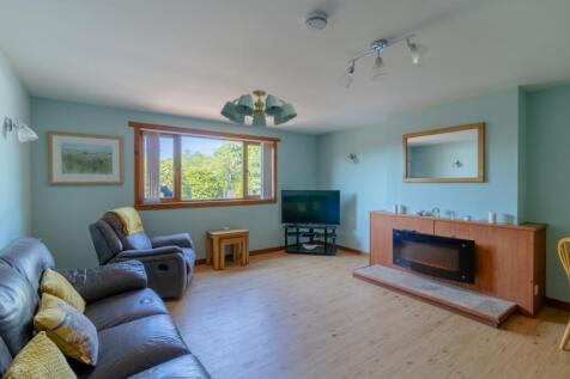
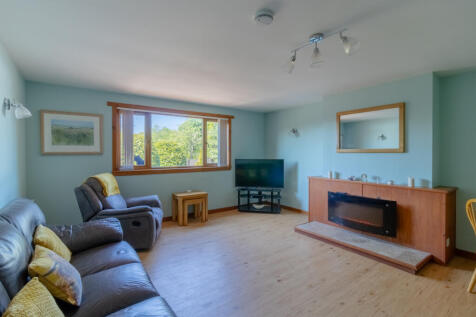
- chandelier [219,88,298,129]
